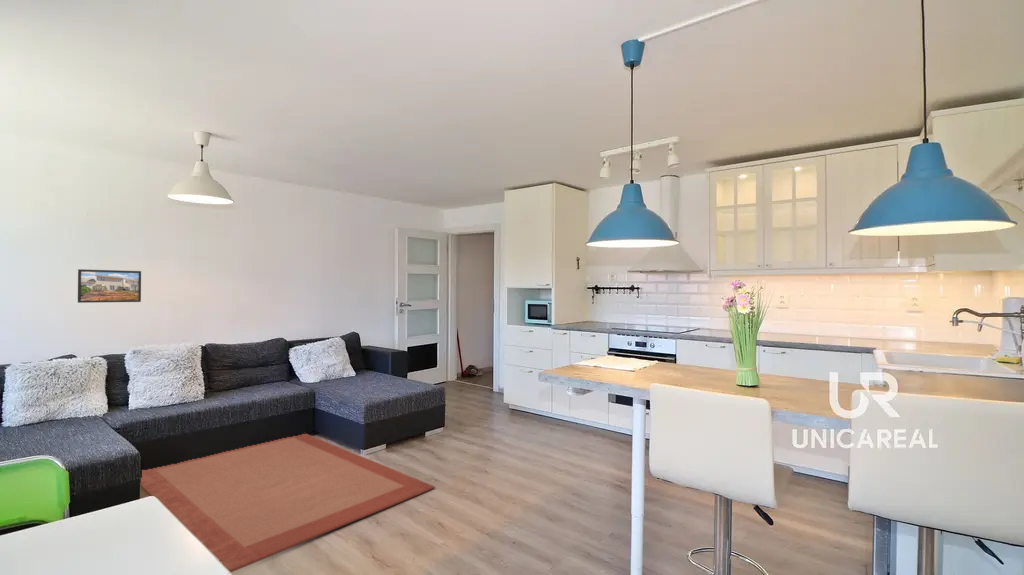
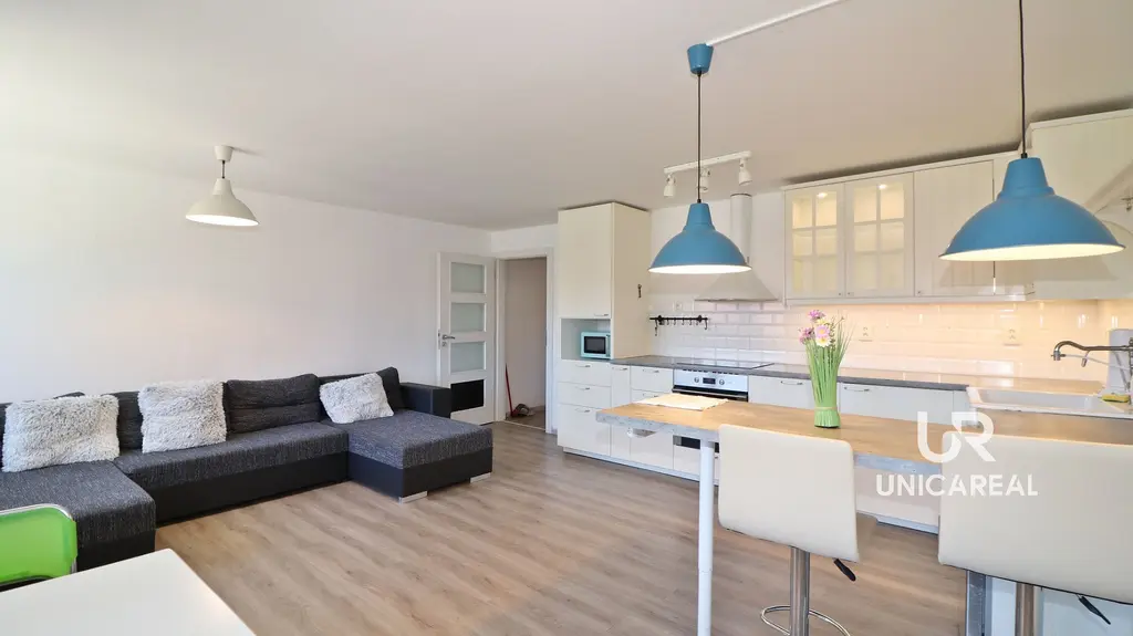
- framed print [77,268,142,304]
- rug [140,433,436,573]
